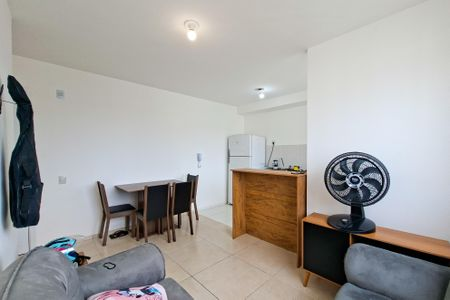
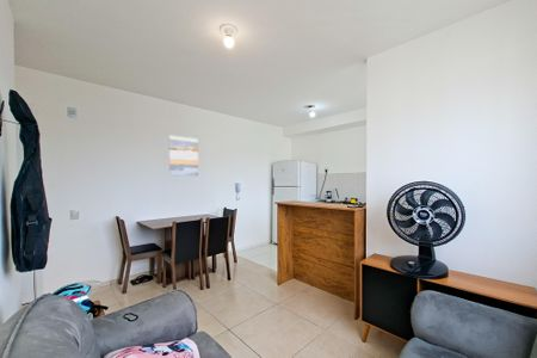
+ wall art [168,135,199,177]
